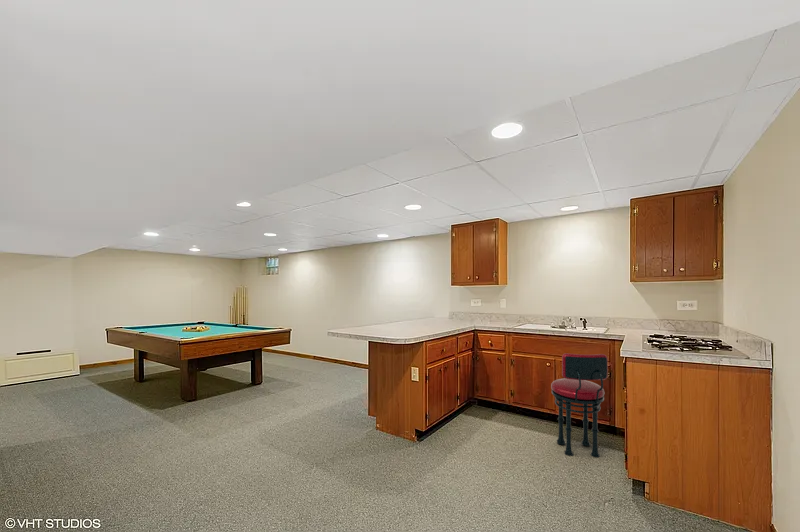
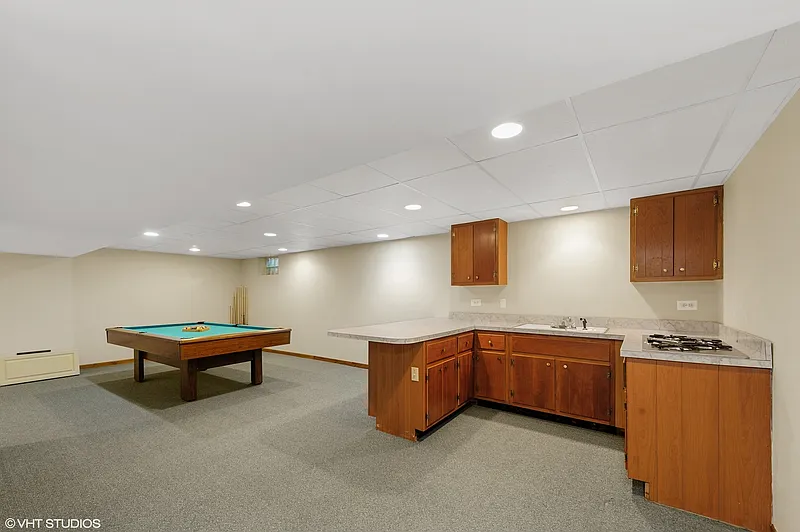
- stool [550,352,609,458]
